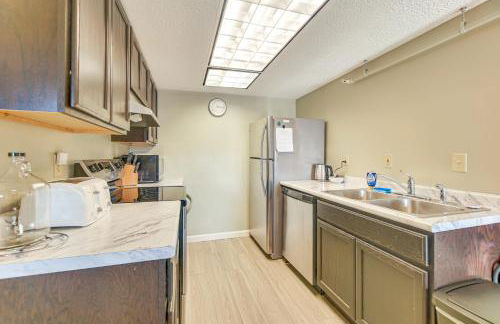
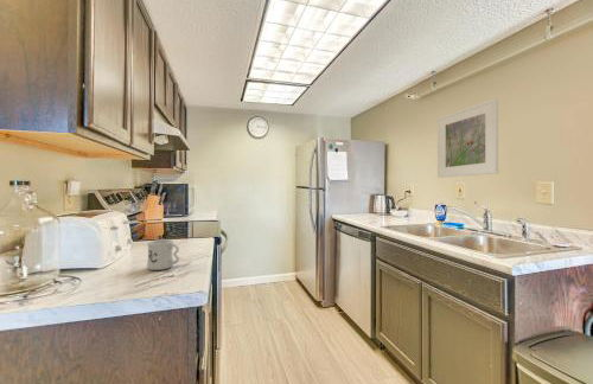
+ mug [146,238,180,271]
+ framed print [436,97,499,179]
